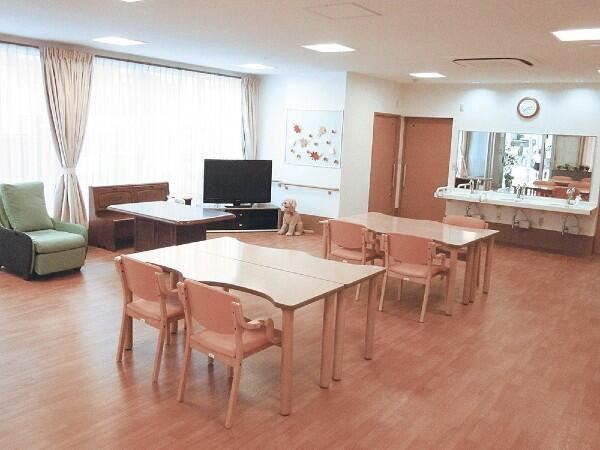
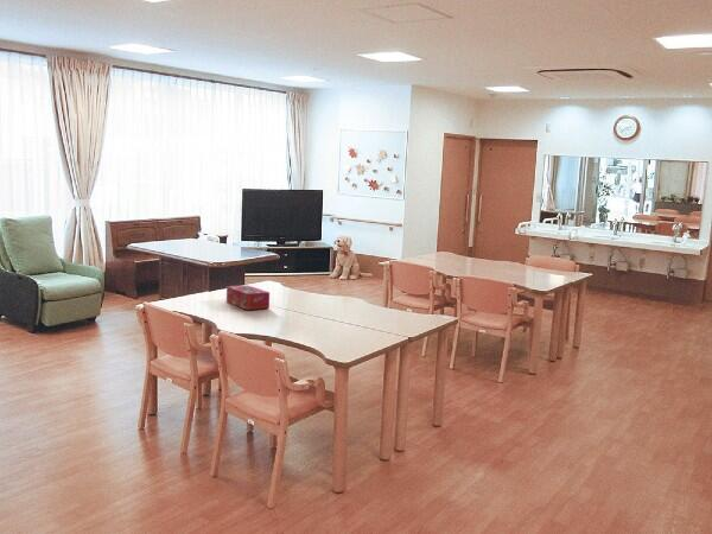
+ tissue box [225,284,271,311]
